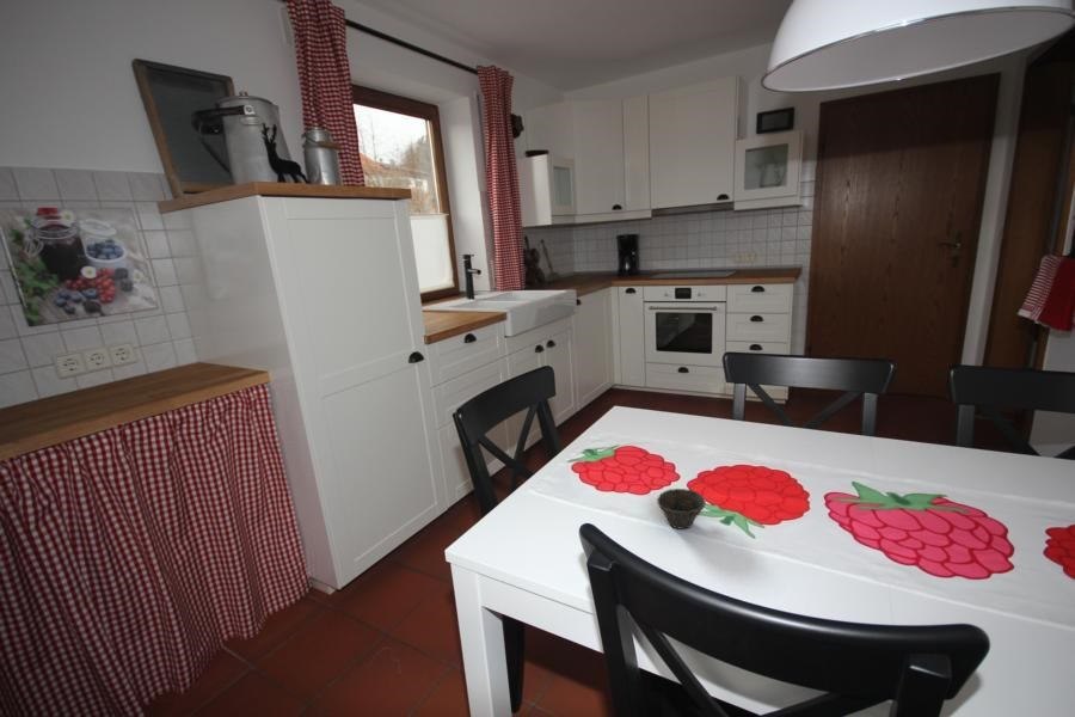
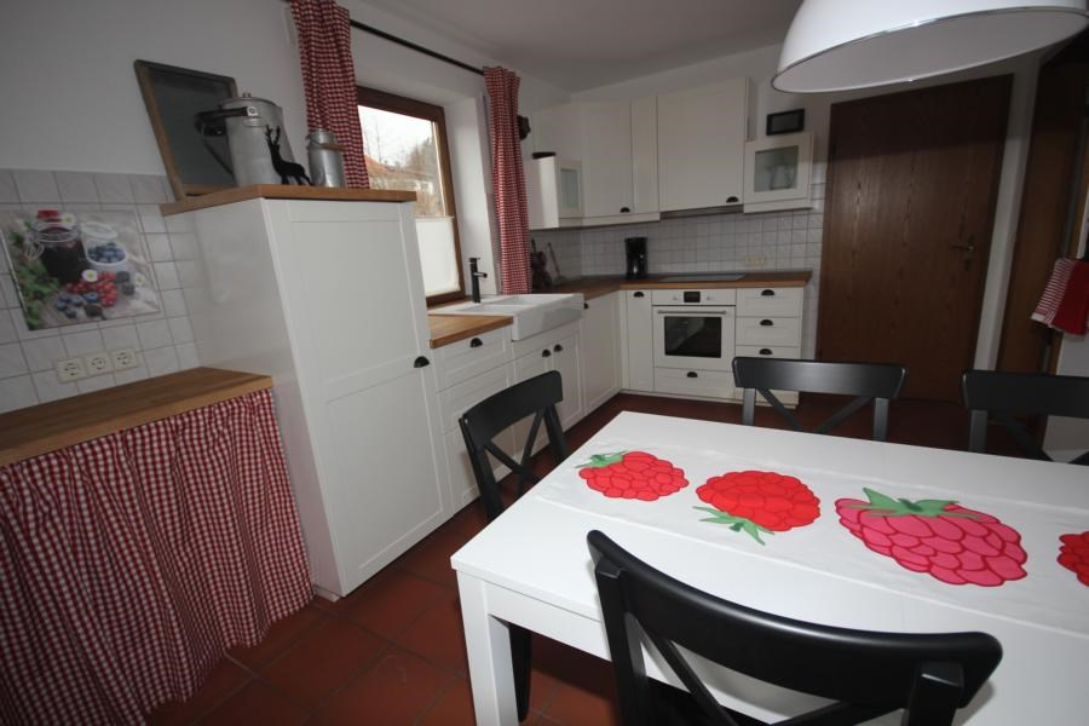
- cup [656,488,707,531]
